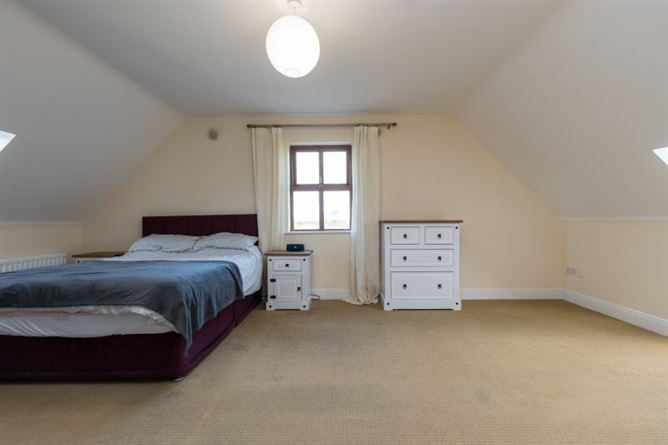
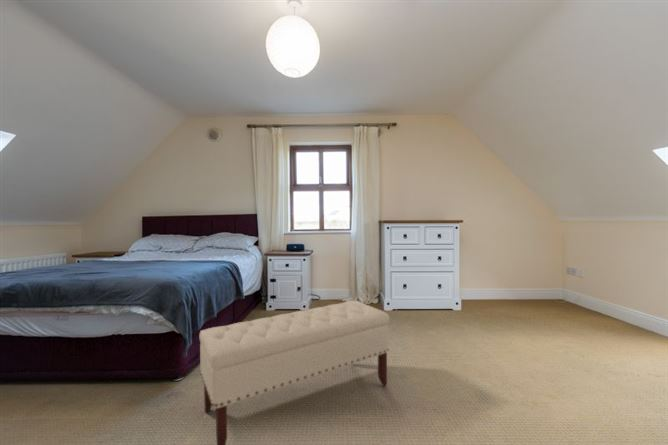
+ bench [198,300,391,445]
